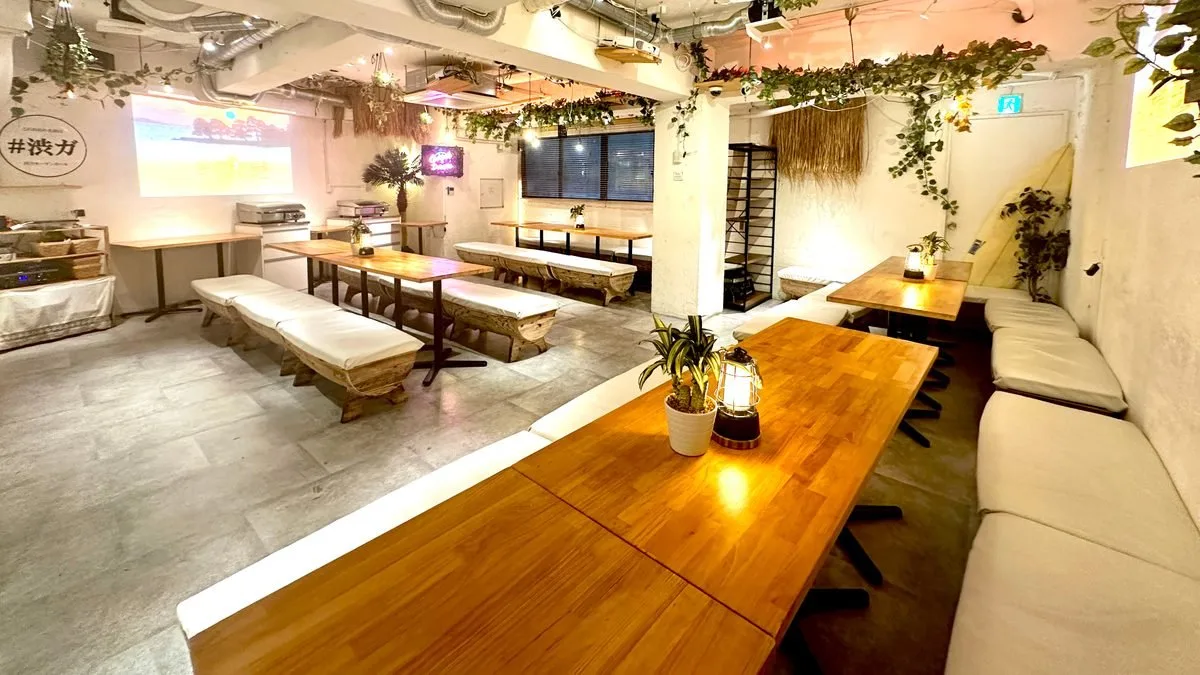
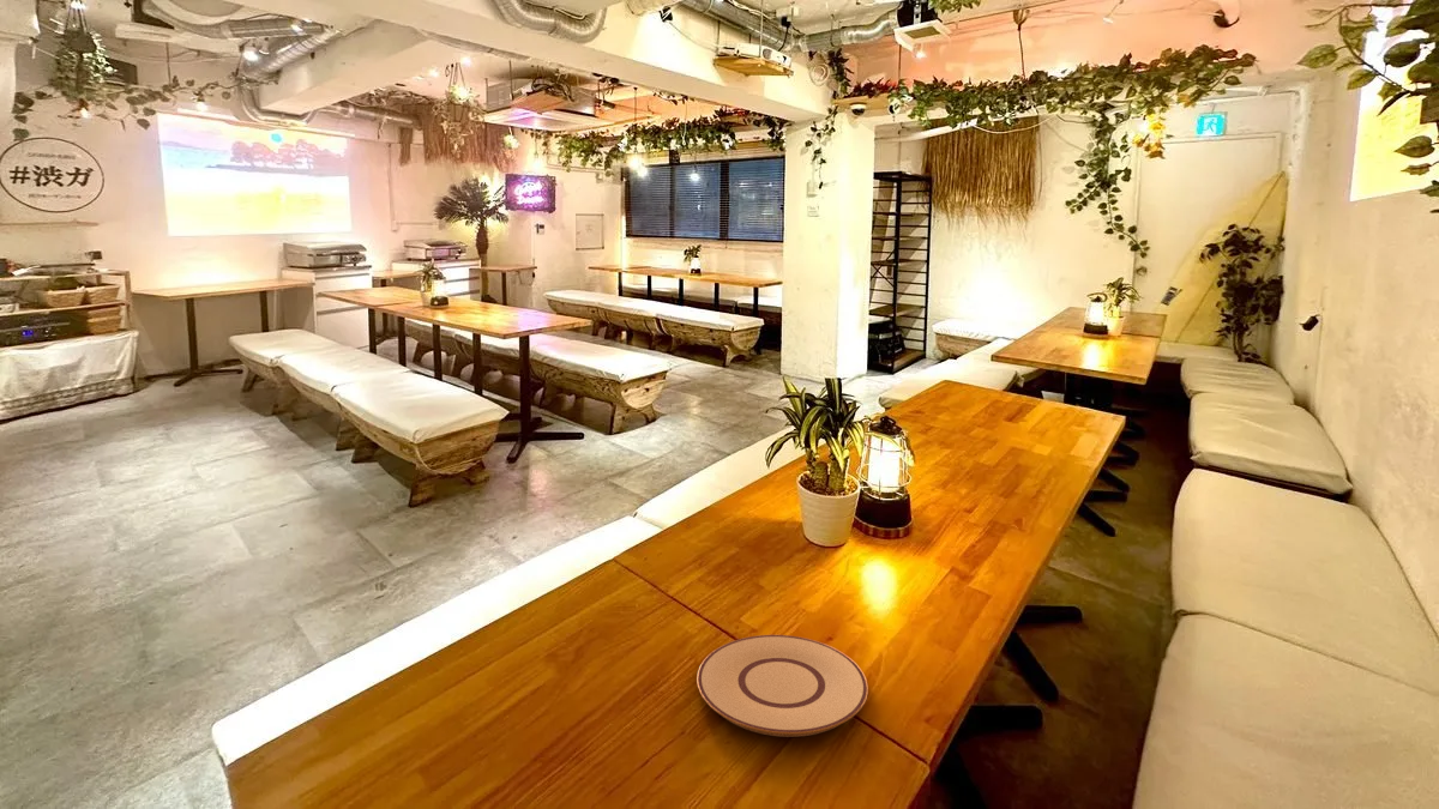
+ plate [696,634,869,738]
